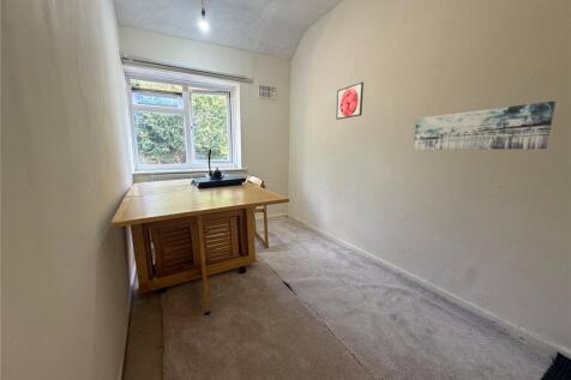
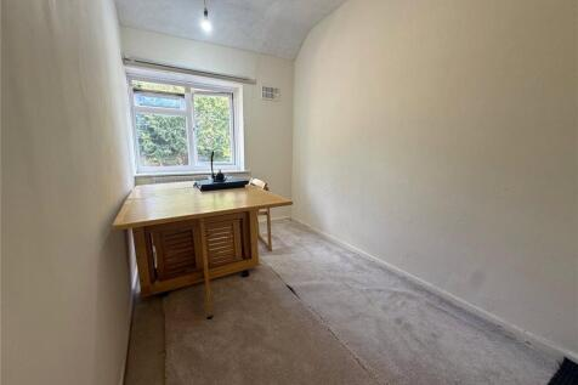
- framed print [335,82,365,121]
- wall art [413,101,557,151]
